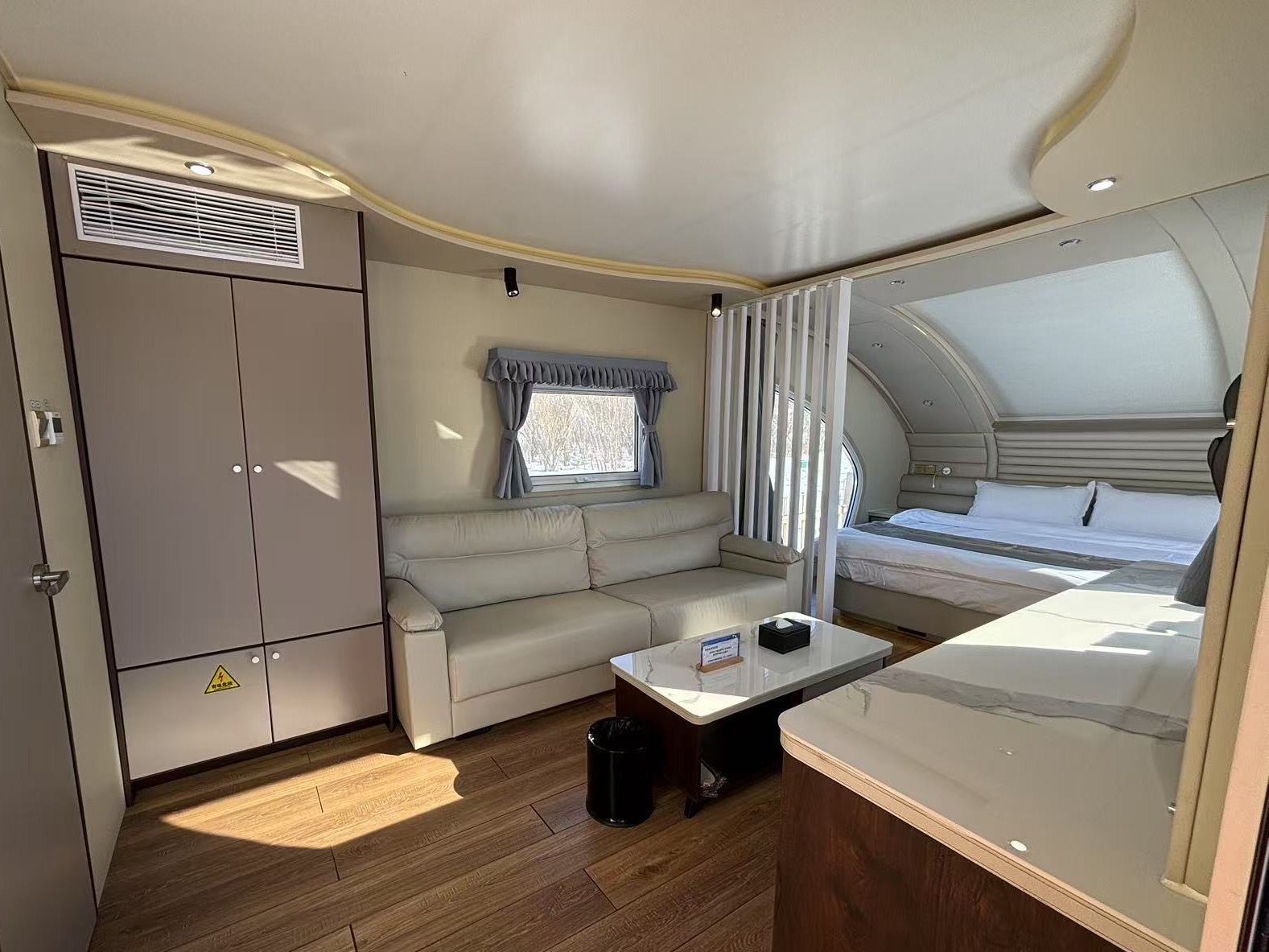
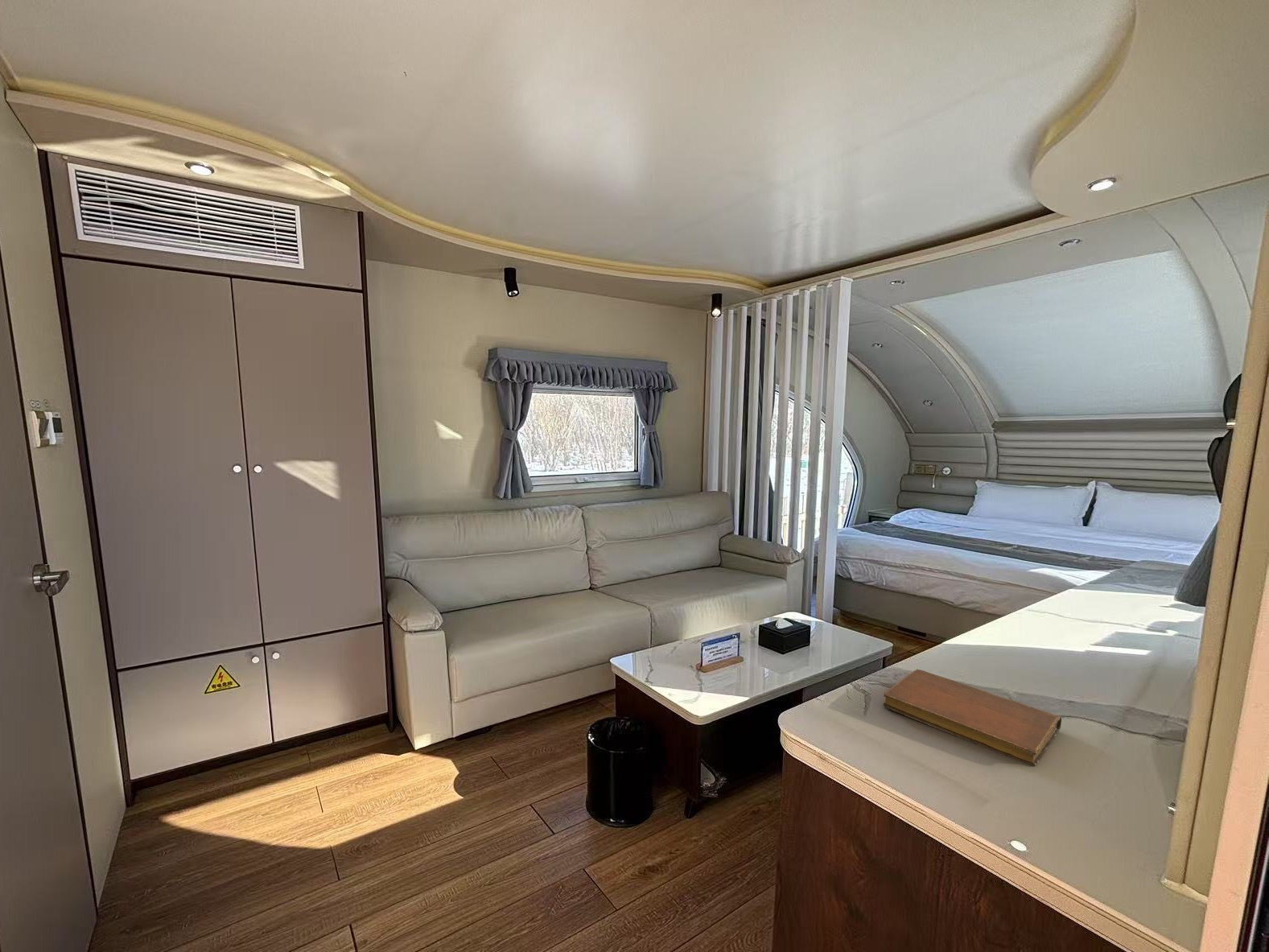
+ notebook [883,669,1062,767]
